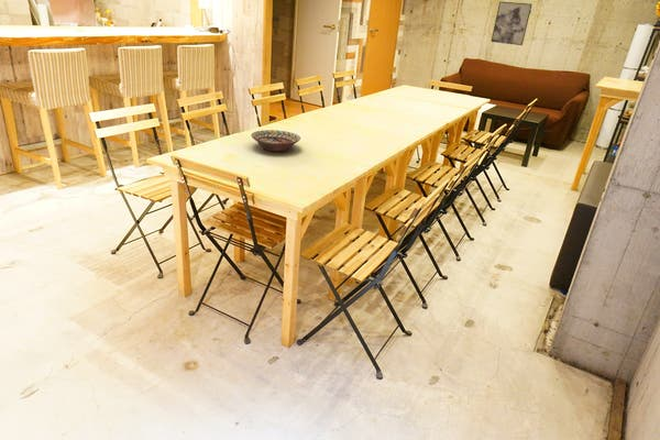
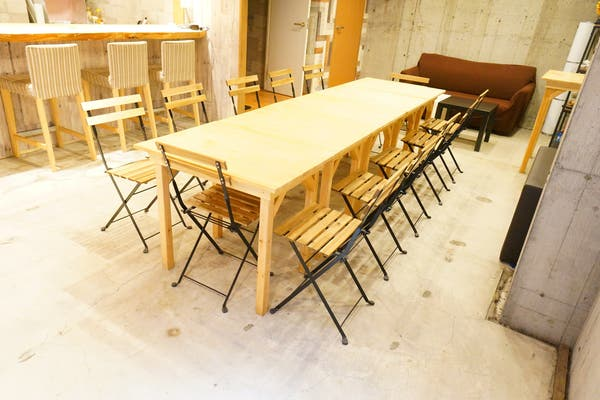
- decorative bowl [251,129,301,153]
- wall art [491,0,534,46]
